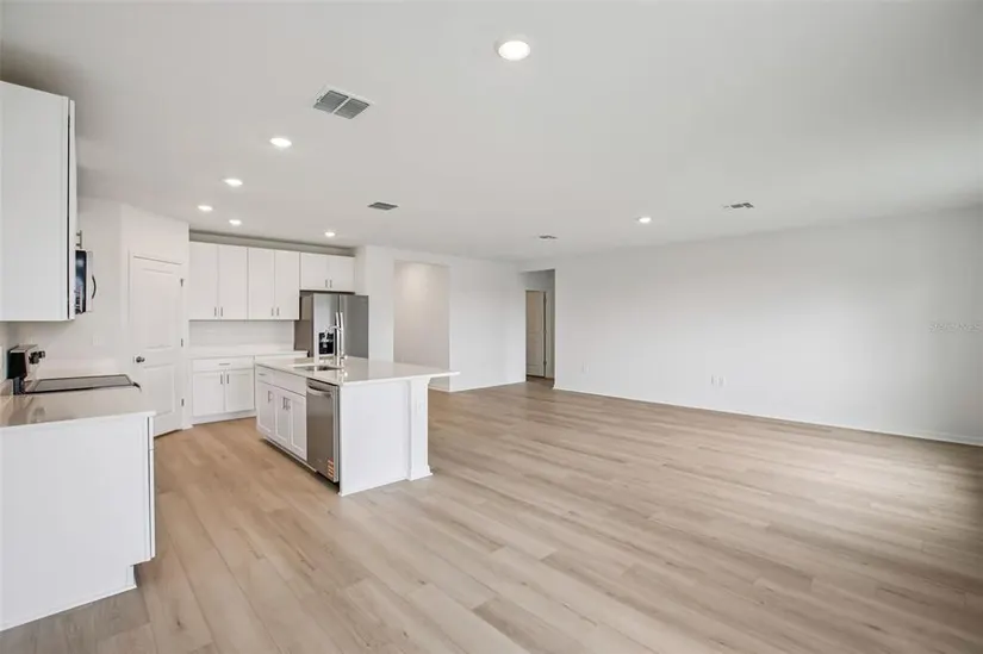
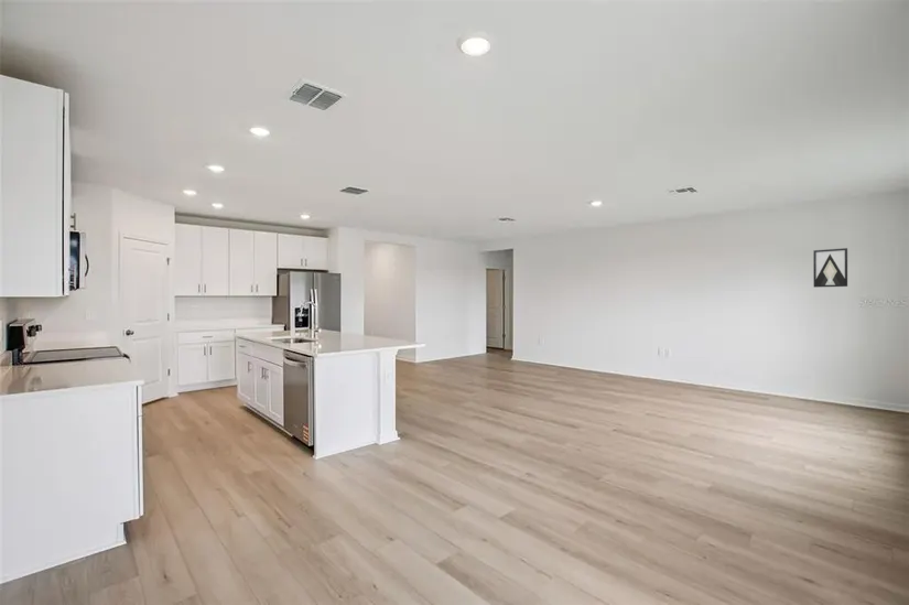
+ wall art [812,247,848,289]
